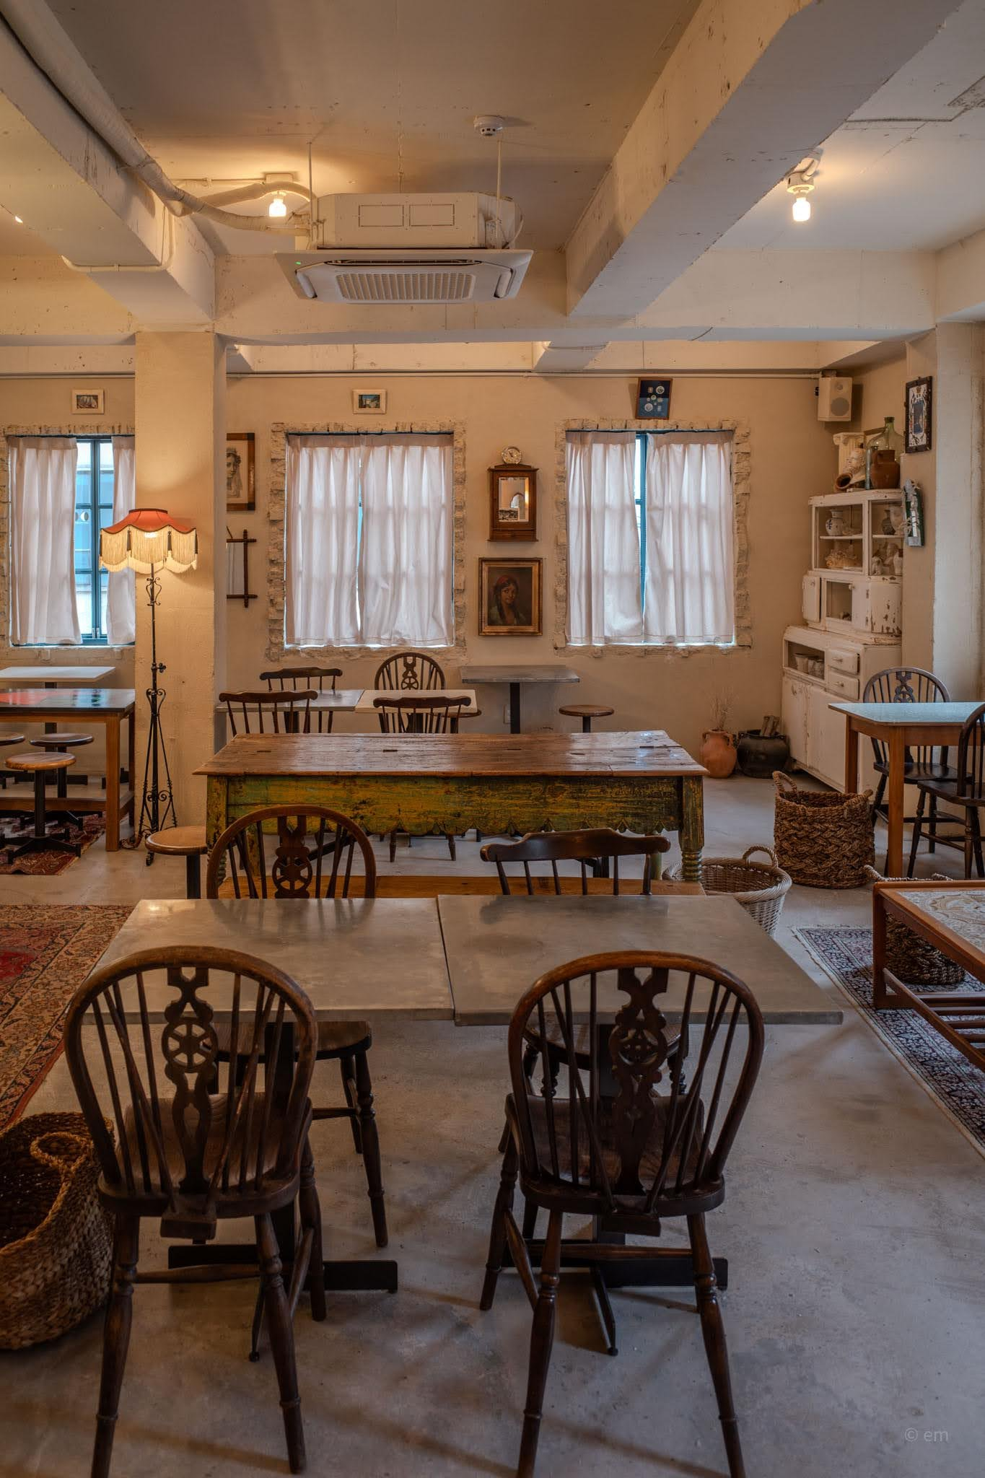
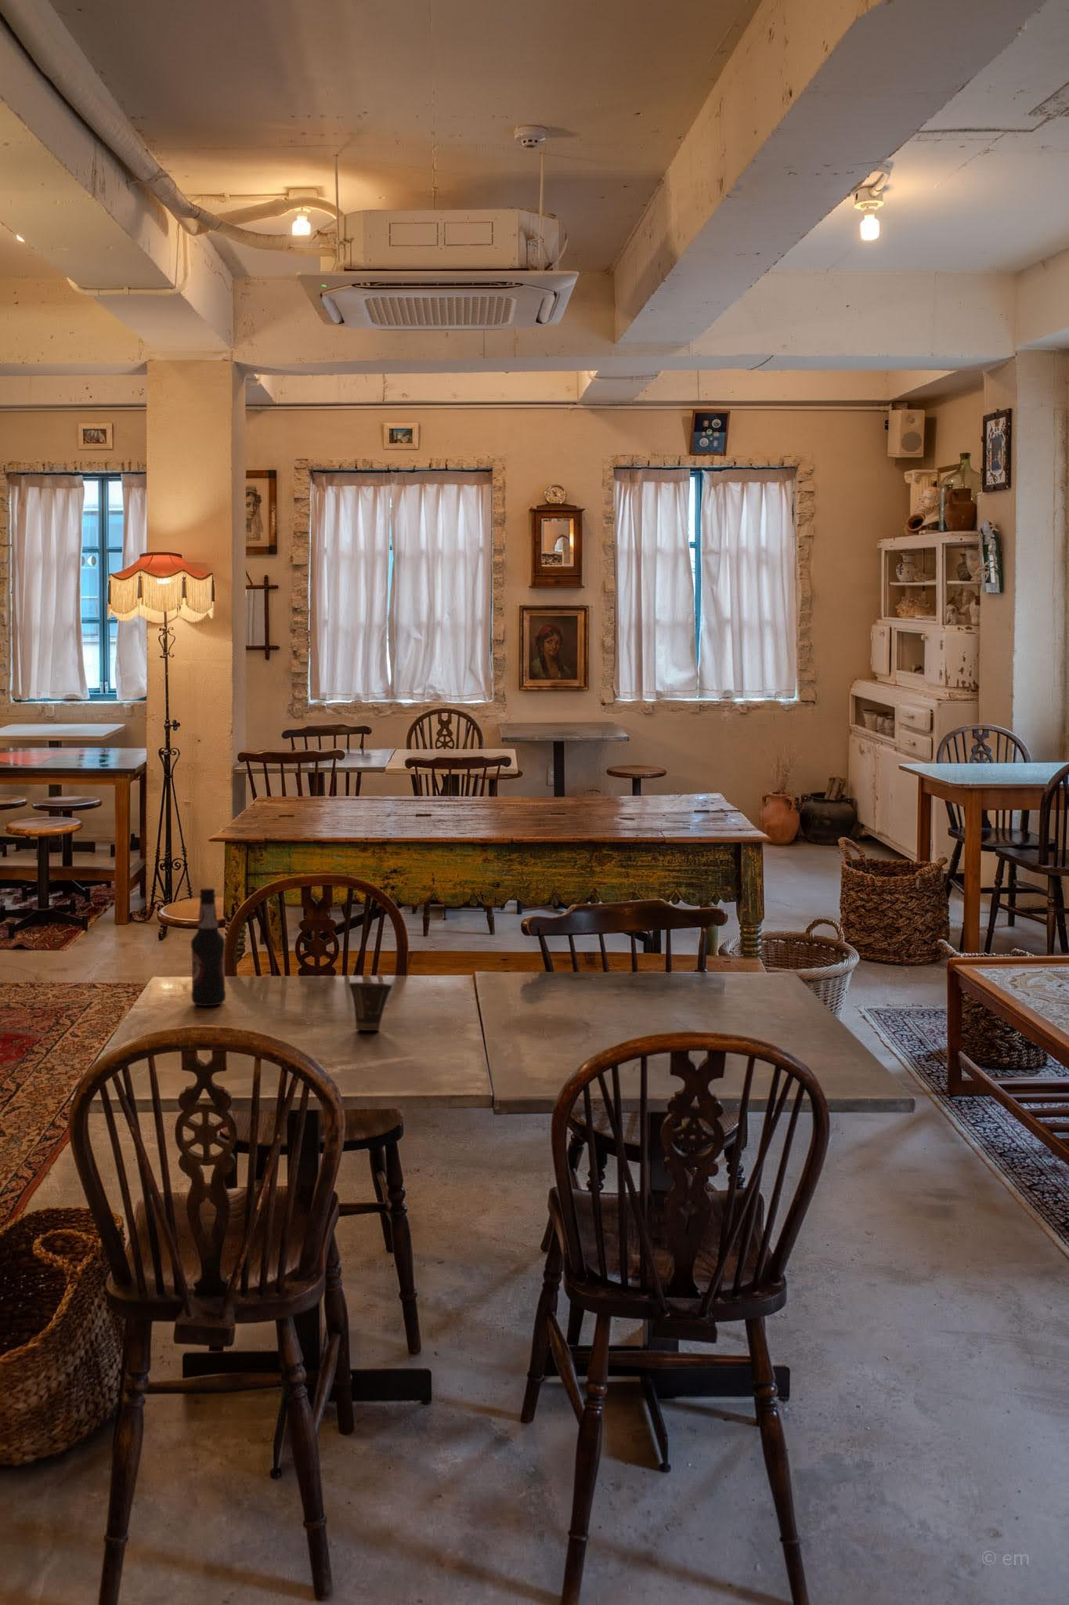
+ cup [347,981,394,1031]
+ bottle [191,887,227,1006]
